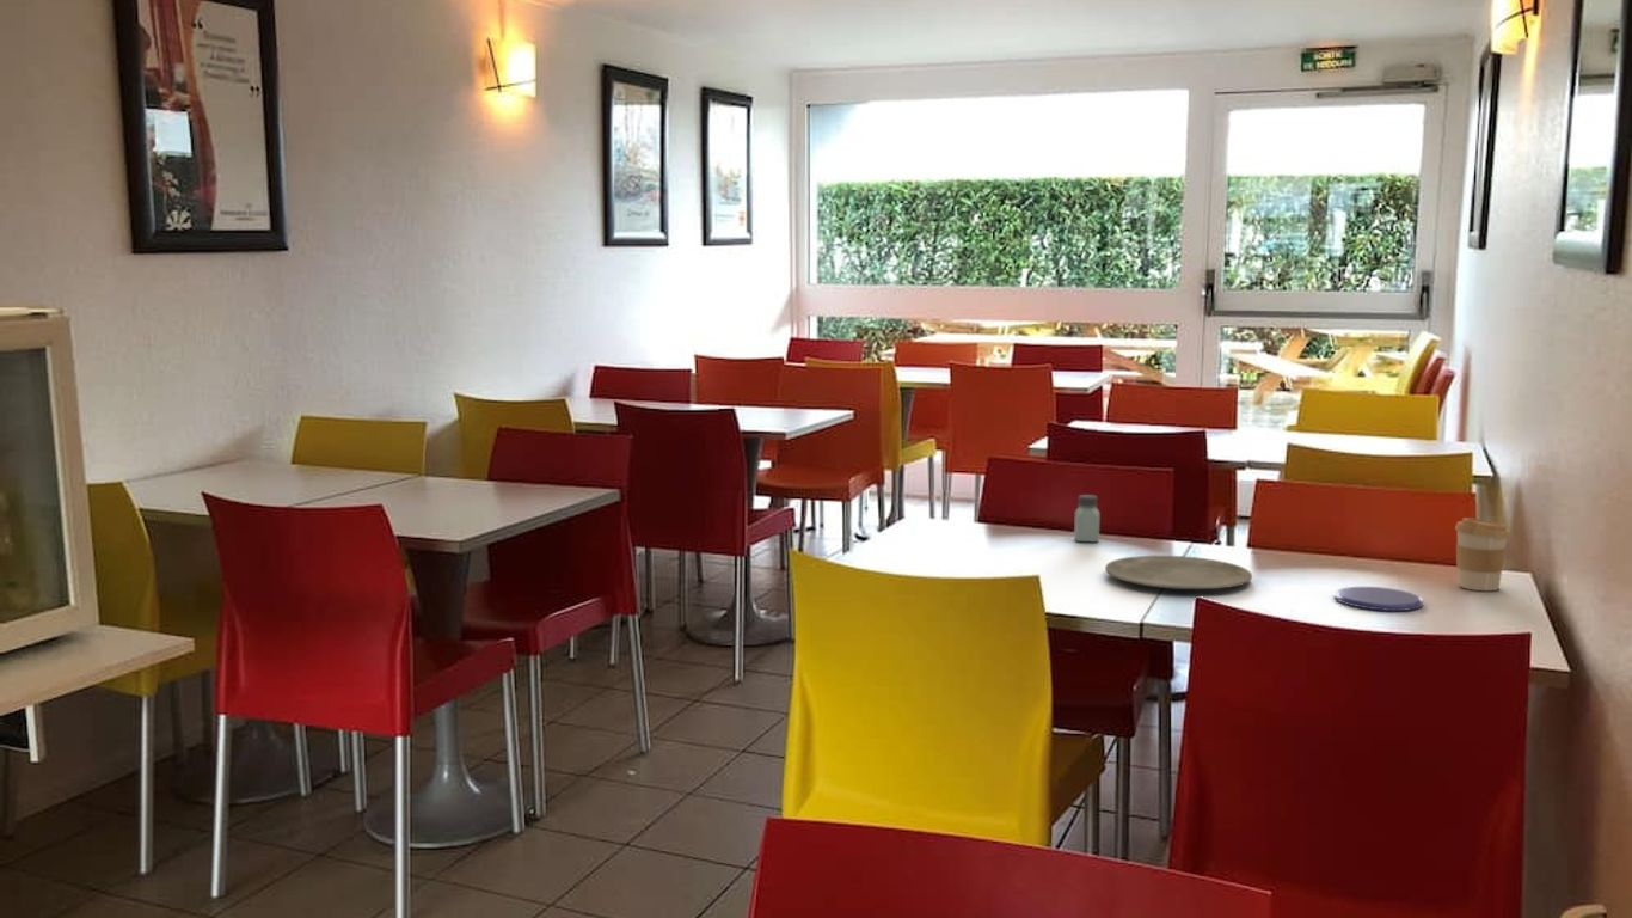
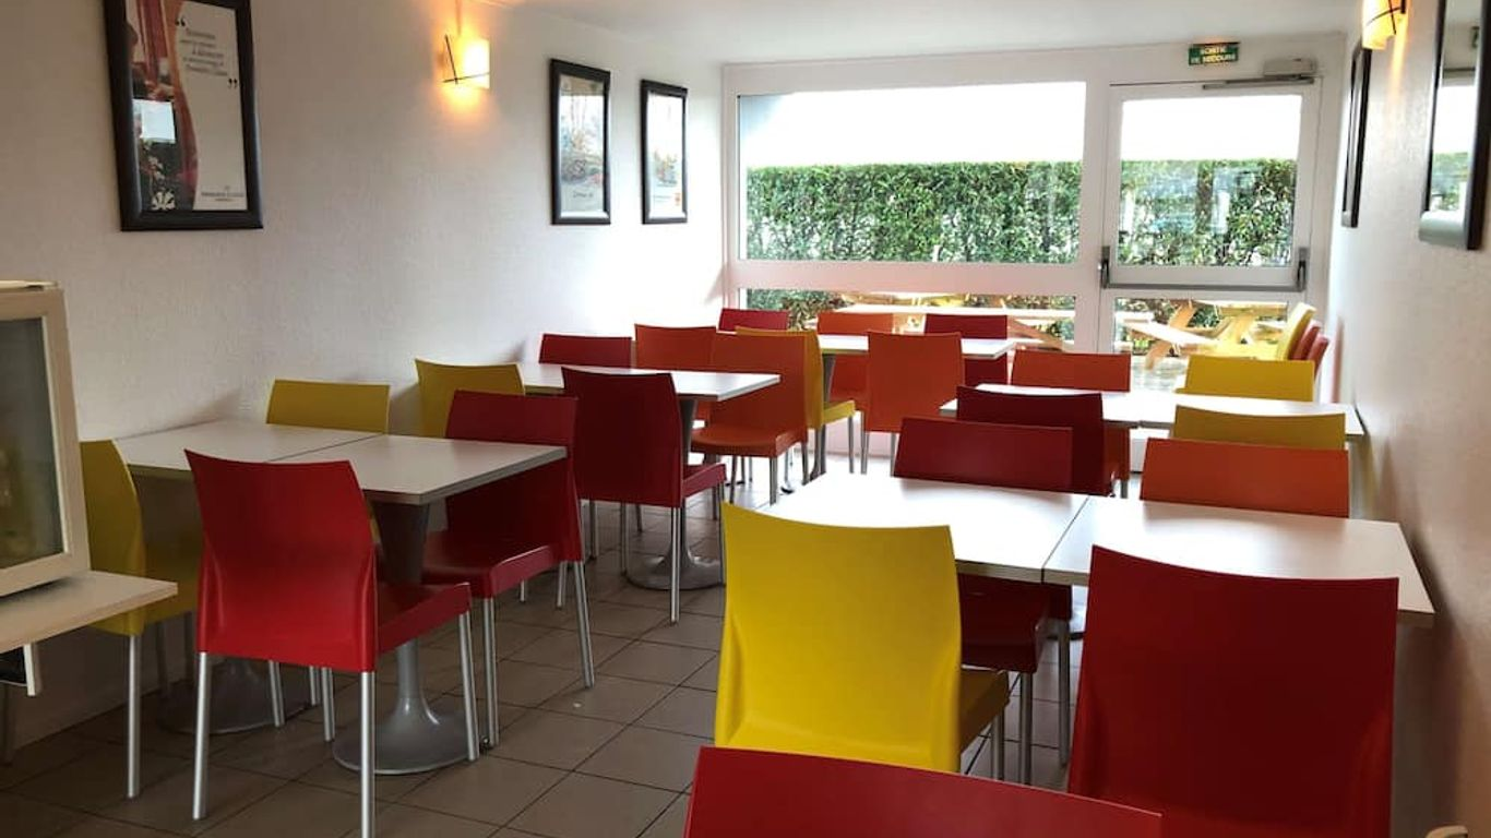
- coffee cup [1454,516,1511,592]
- plate [1104,555,1253,590]
- saucer [1333,586,1424,612]
- saltshaker [1073,494,1100,543]
